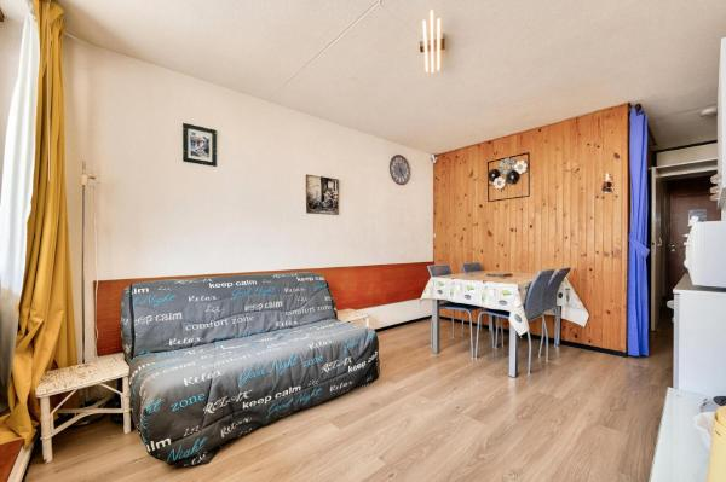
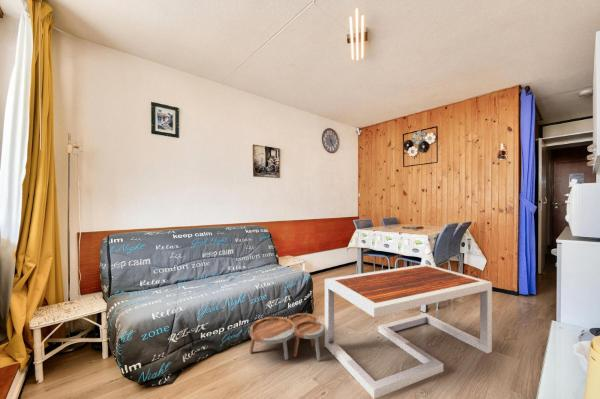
+ nesting tables [248,312,325,362]
+ coffee table [324,263,493,399]
